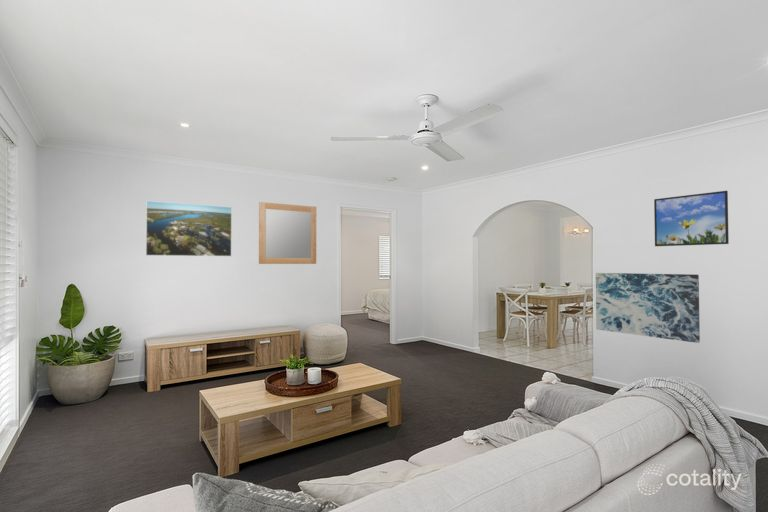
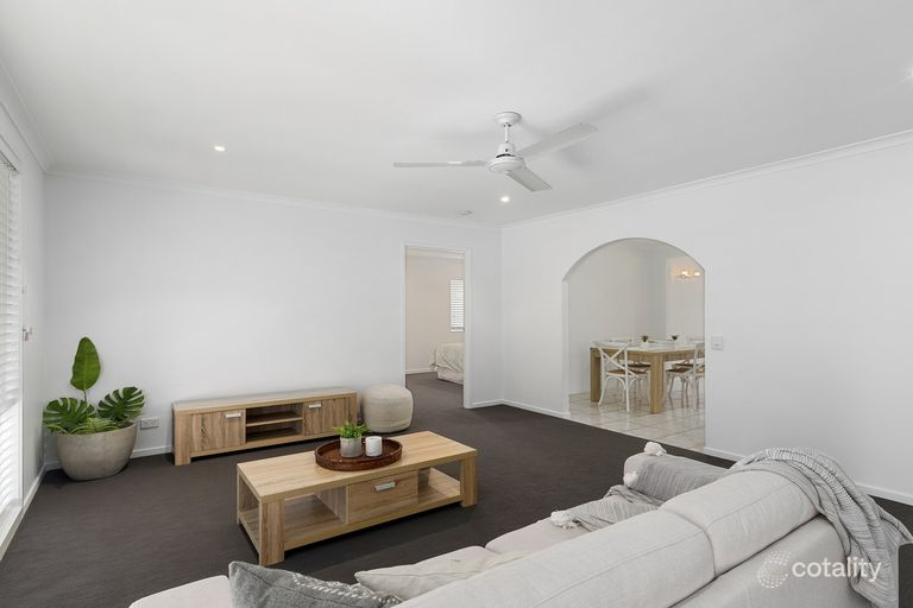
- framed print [145,200,233,257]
- home mirror [258,201,317,265]
- wall art [595,272,701,344]
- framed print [653,190,730,247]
